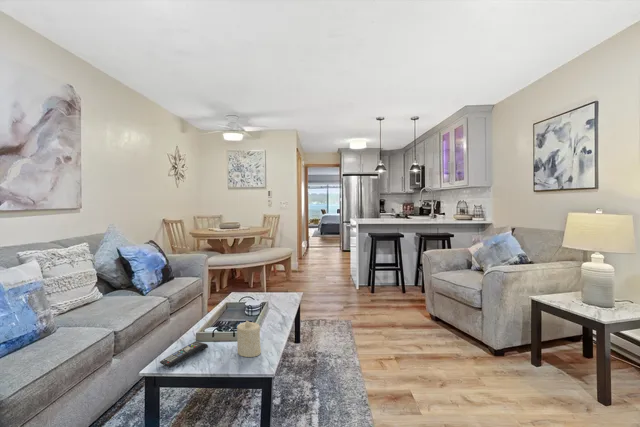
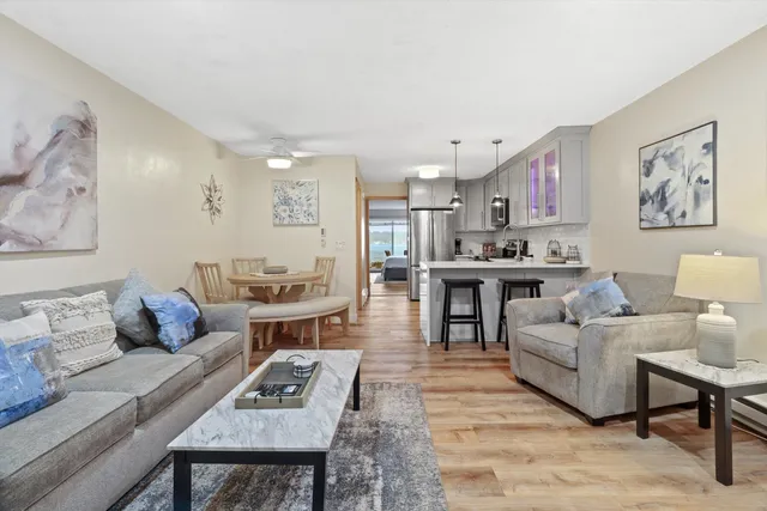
- remote control [159,340,209,368]
- candle [236,320,262,358]
